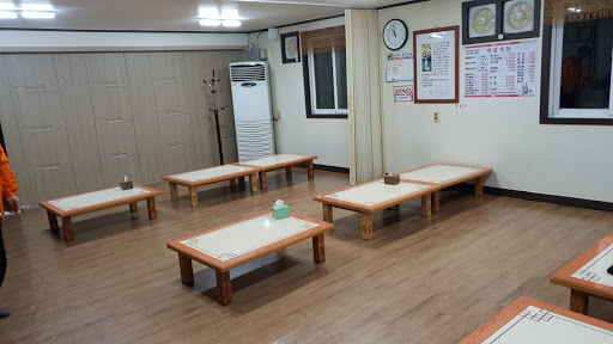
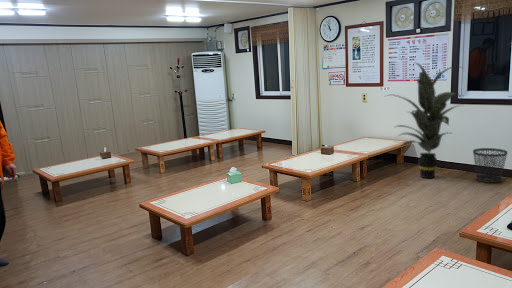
+ wastebasket [472,147,509,184]
+ indoor plant [385,62,465,179]
